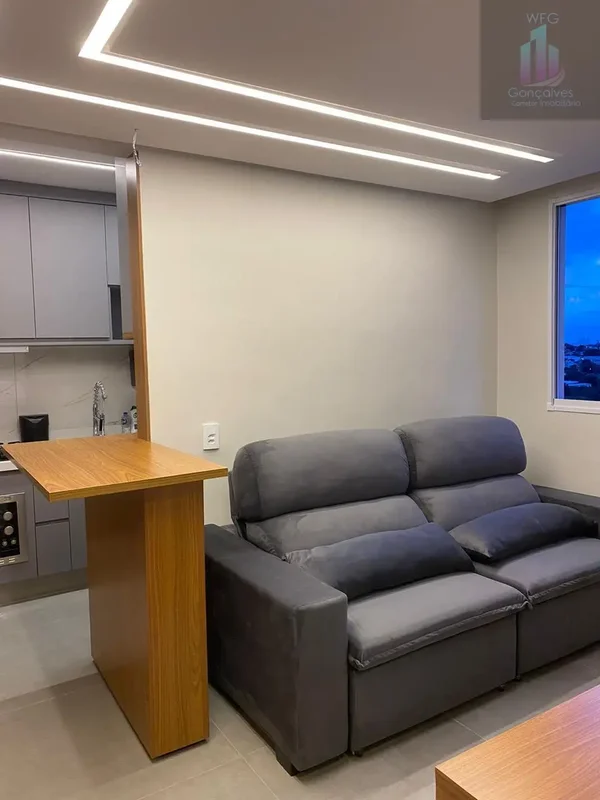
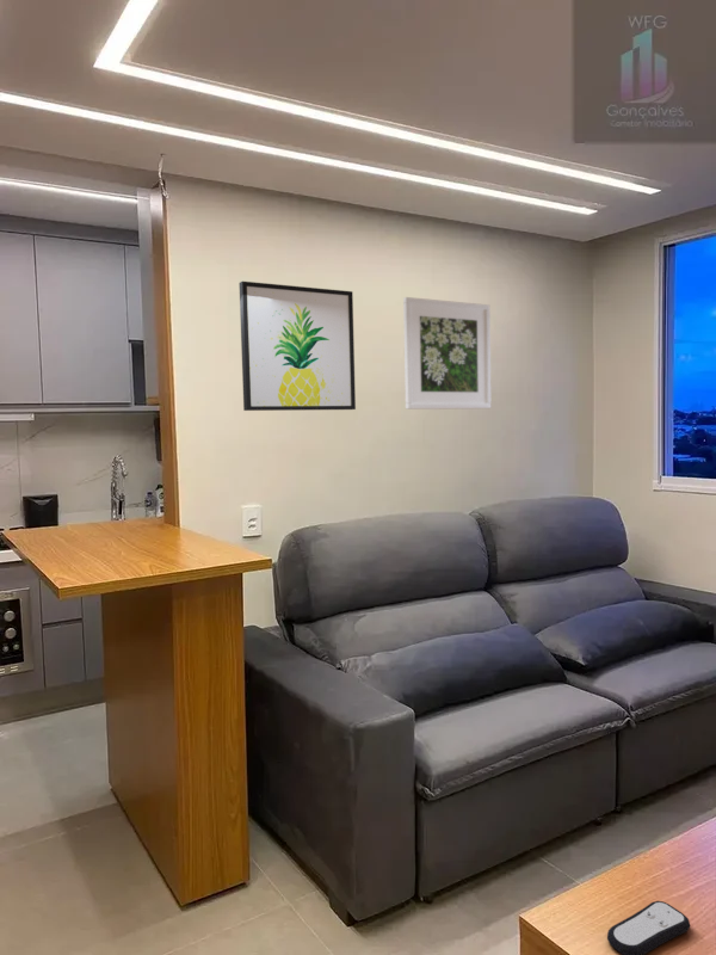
+ remote control [606,900,691,955]
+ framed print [402,296,492,411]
+ wall art [237,281,357,412]
